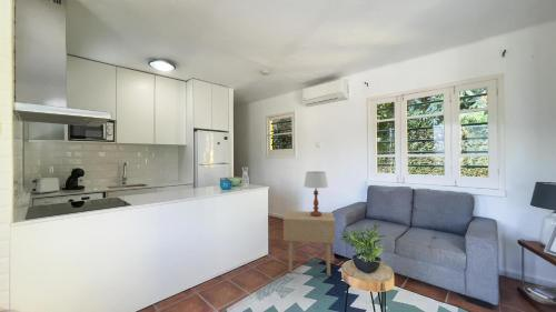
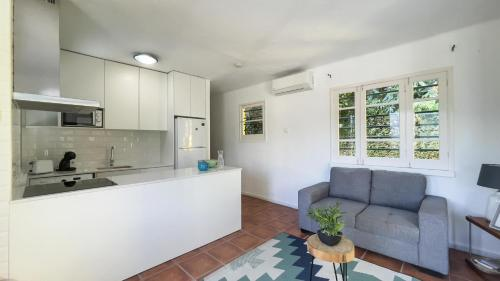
- side table [282,210,336,276]
- table lamp [302,170,329,217]
